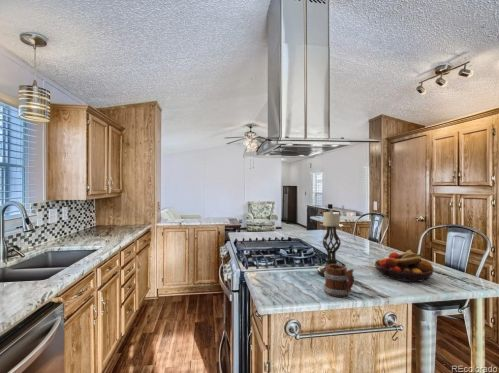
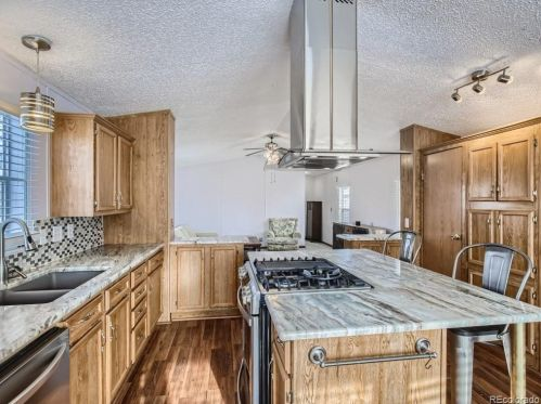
- candle holder [316,209,345,278]
- fruit bowl [374,249,434,283]
- mug [322,263,355,298]
